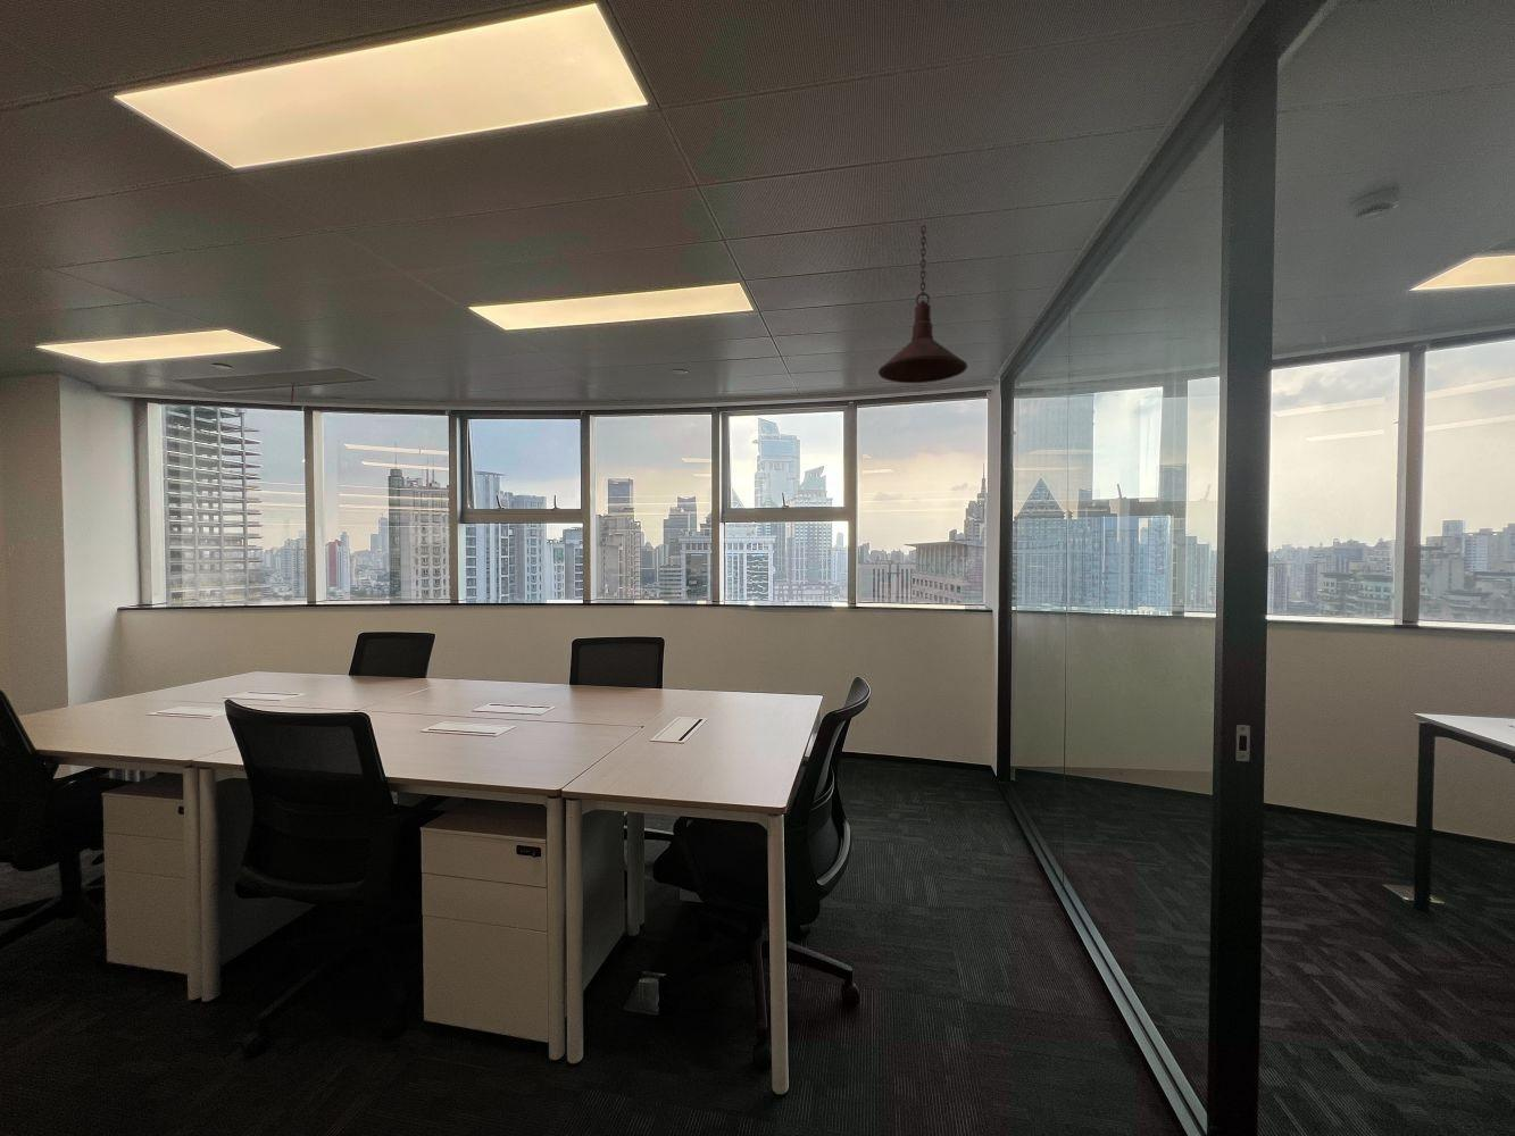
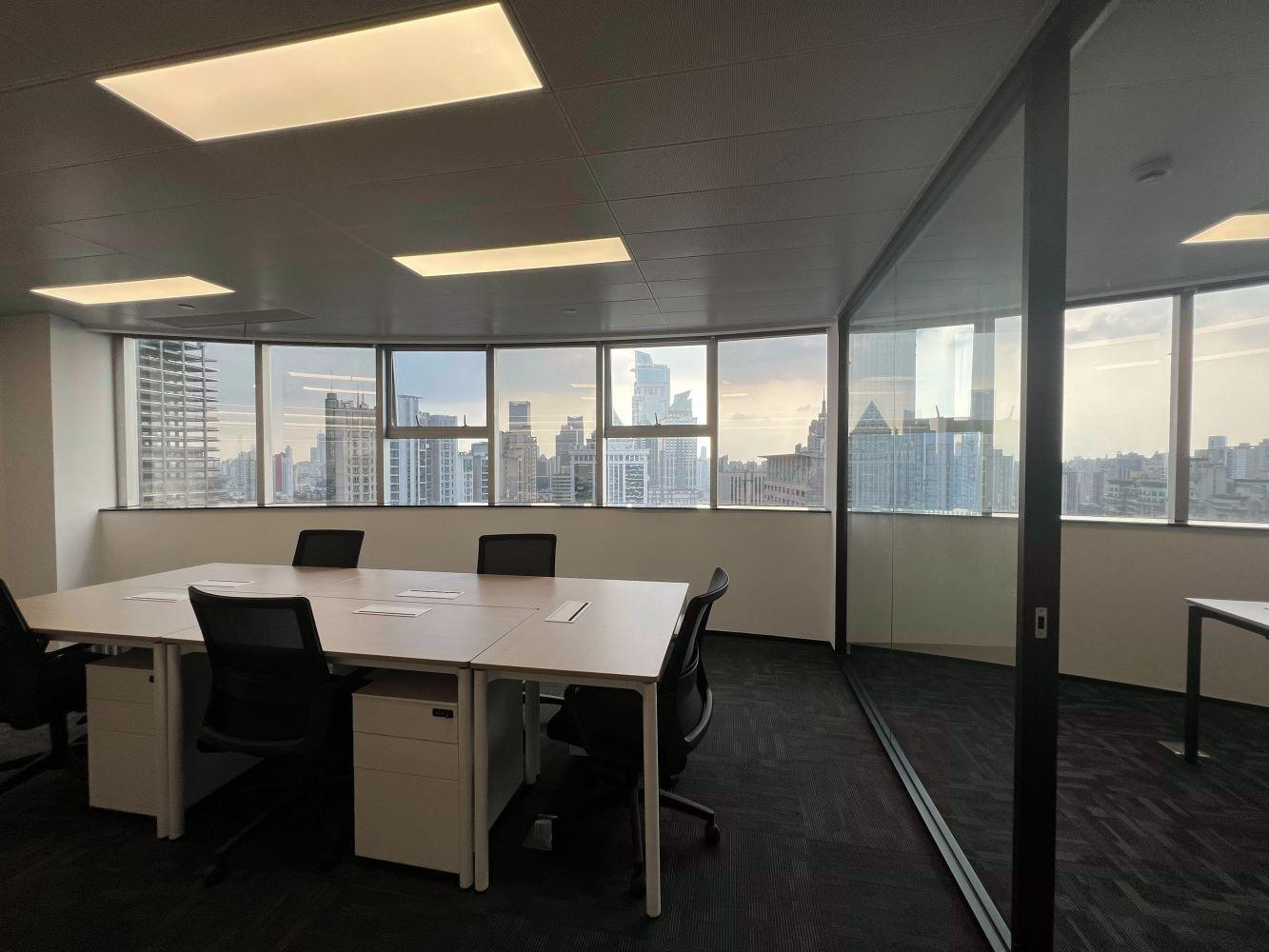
- pendant light [877,224,968,384]
